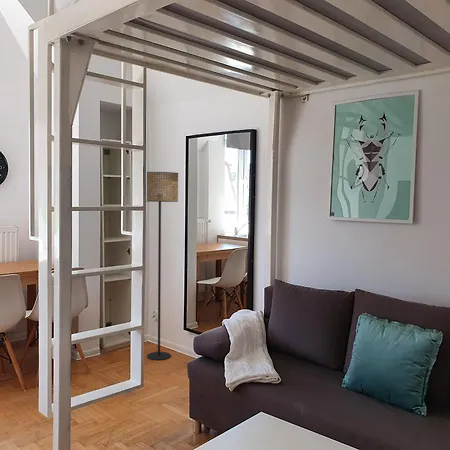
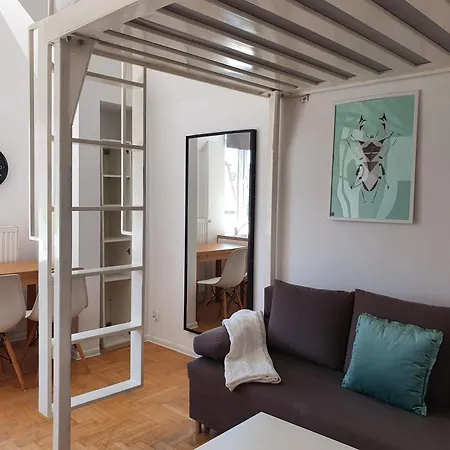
- floor lamp [146,171,179,361]
